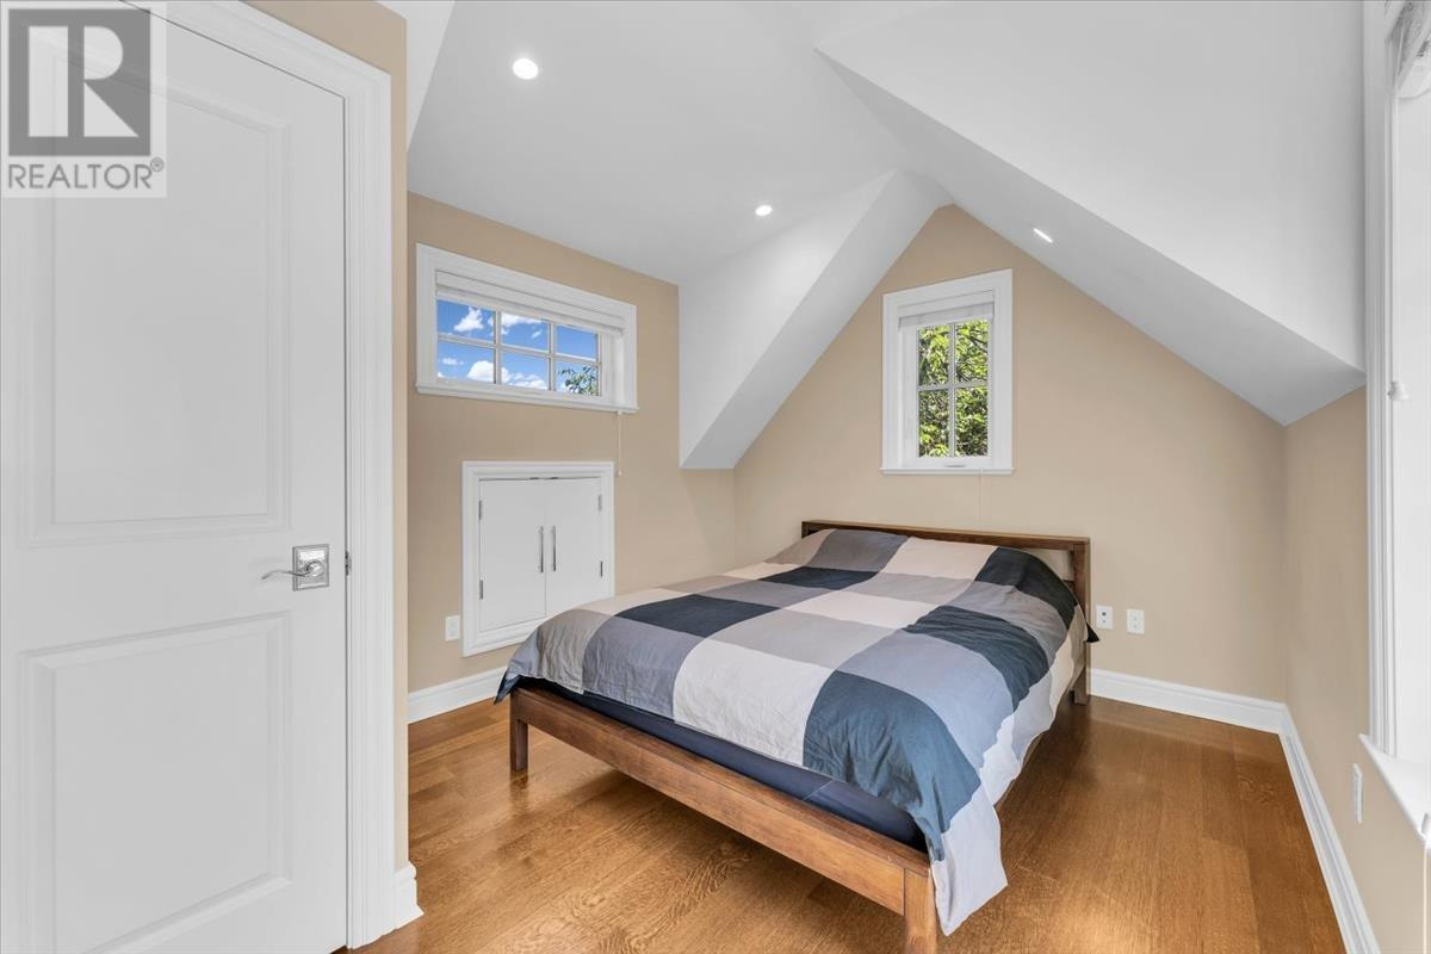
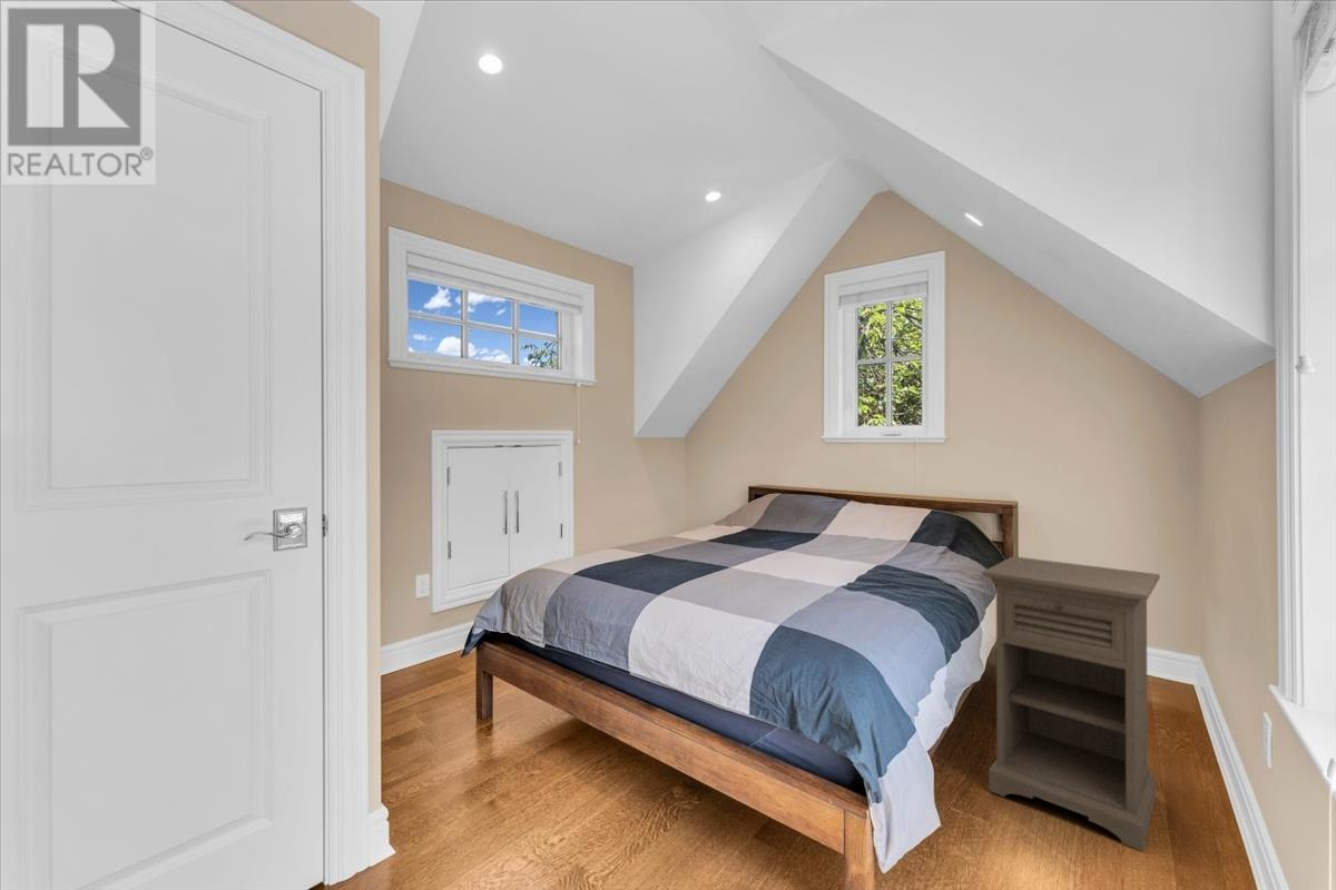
+ nightstand [981,555,1161,852]
